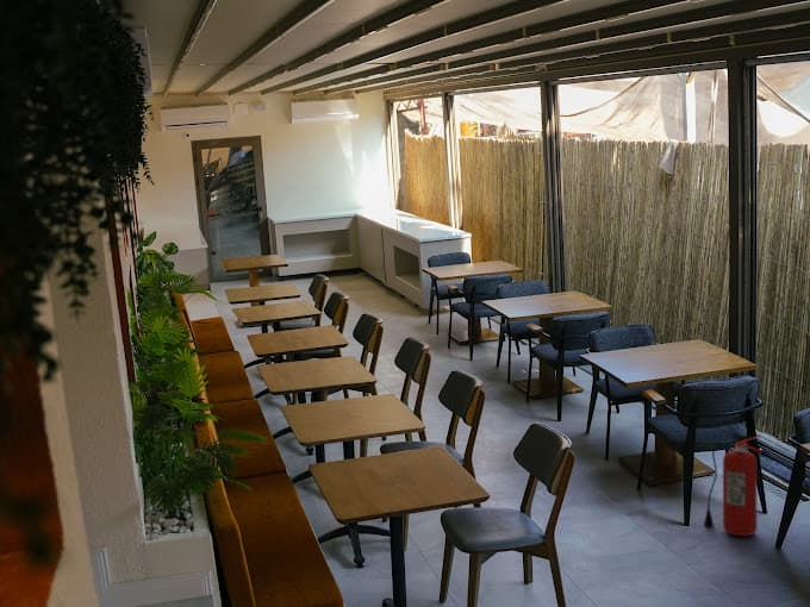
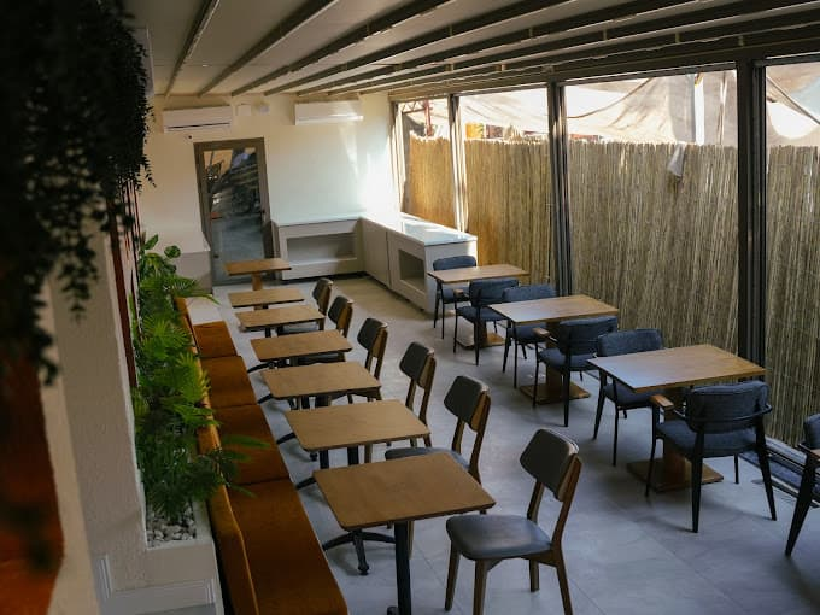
- fire extinguisher [703,436,762,538]
